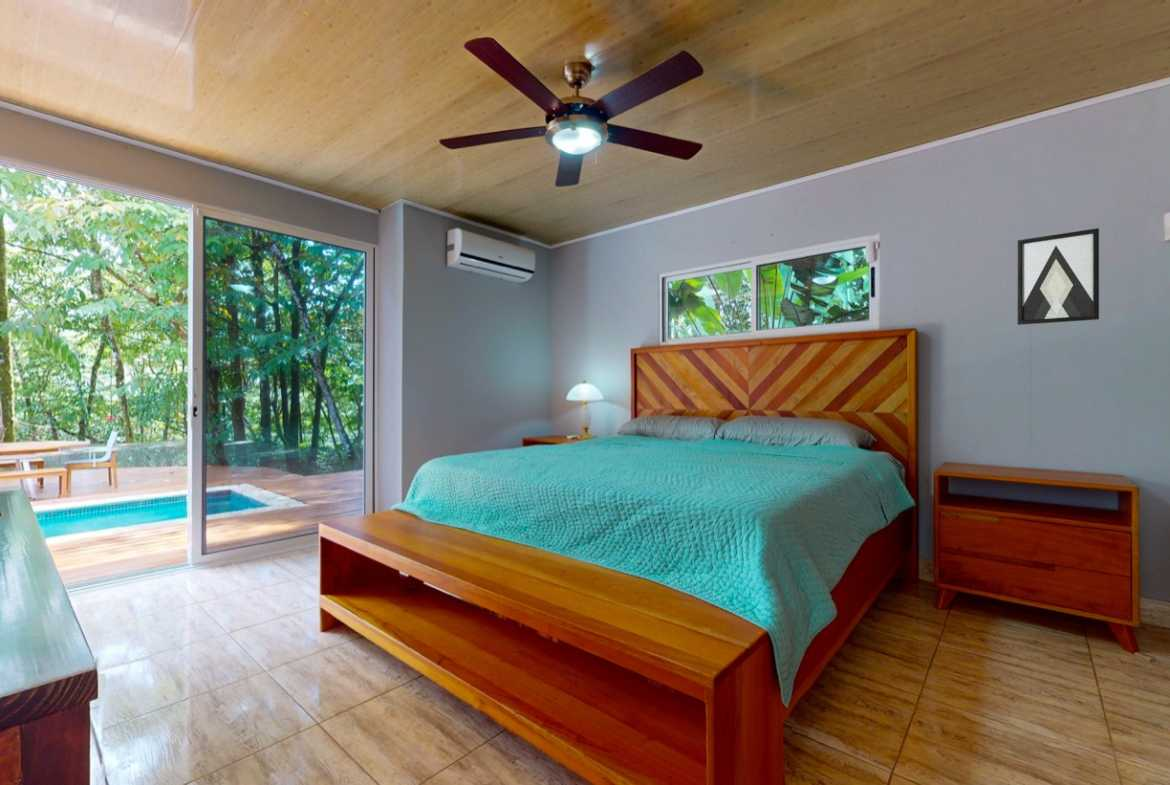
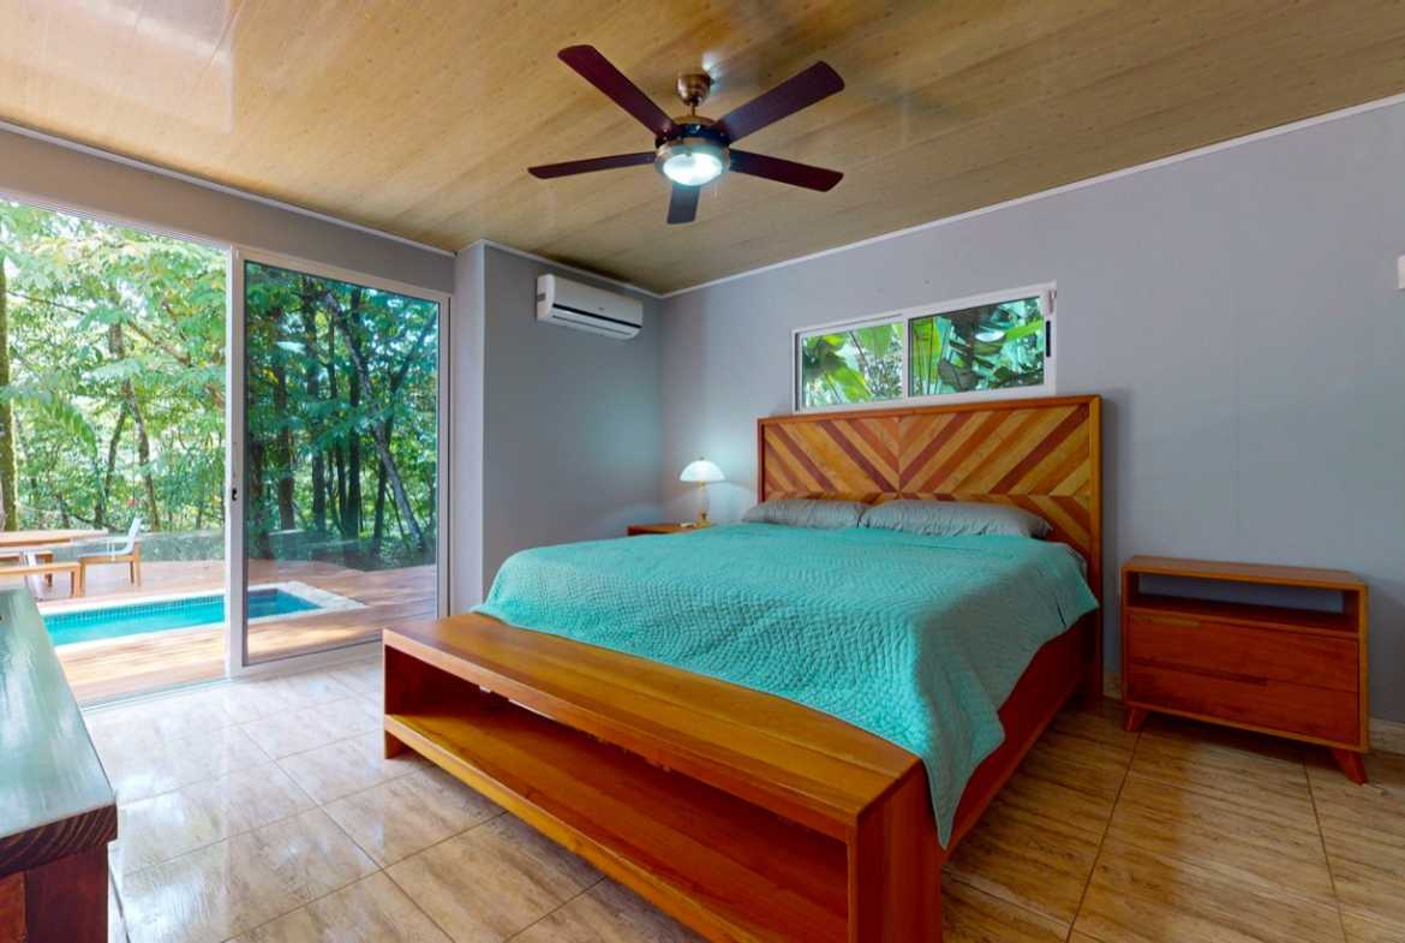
- wall art [1017,227,1100,326]
